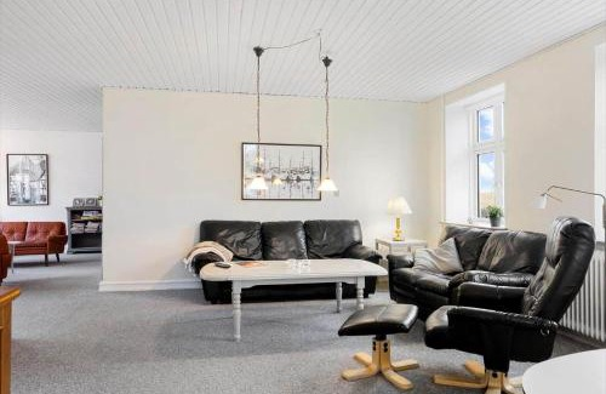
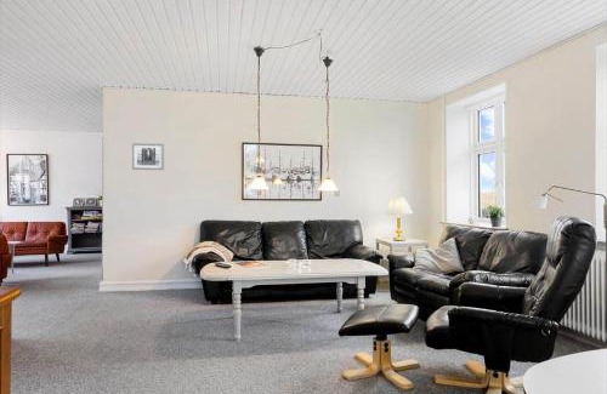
+ wall art [131,142,165,171]
